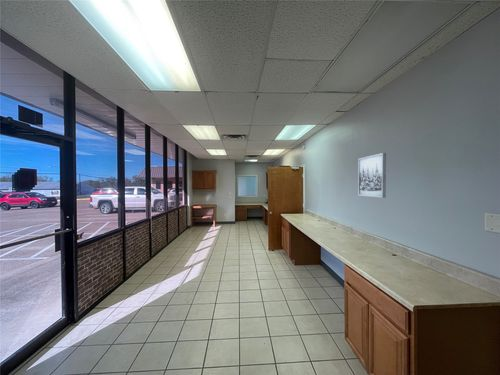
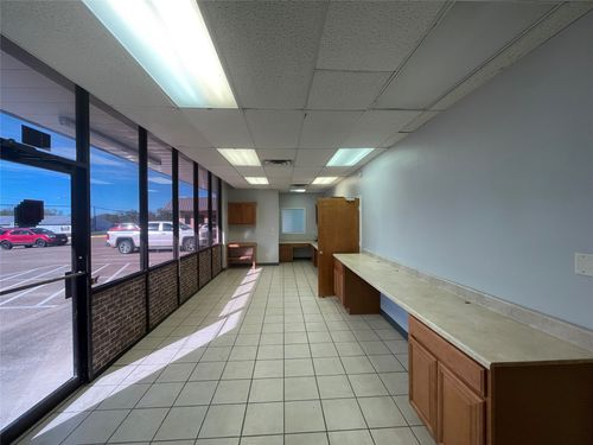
- wall art [357,152,387,199]
